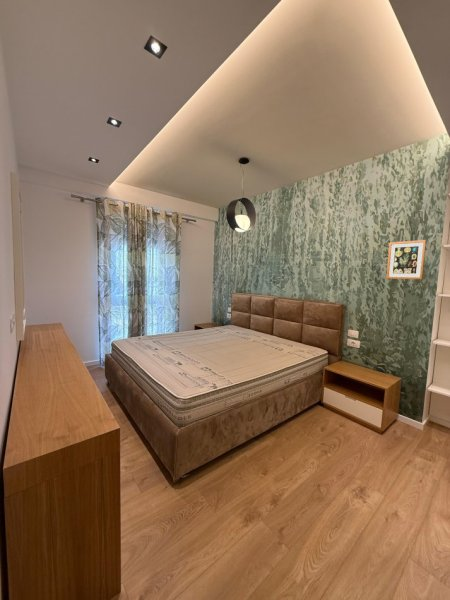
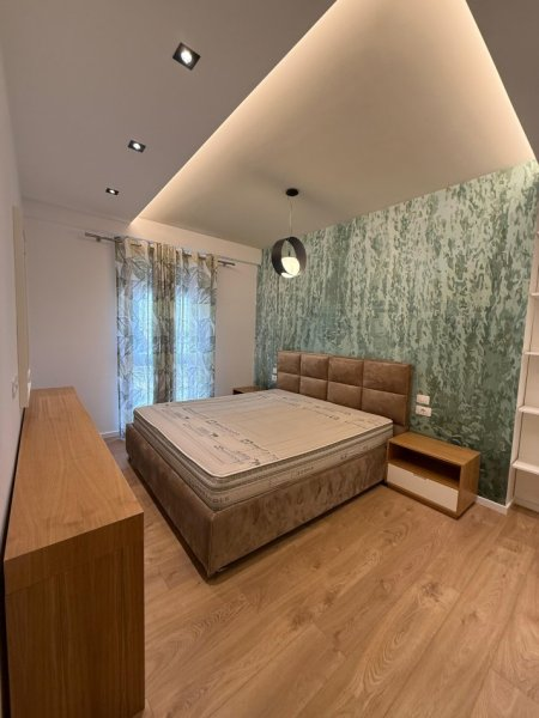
- wall art [385,239,427,280]
